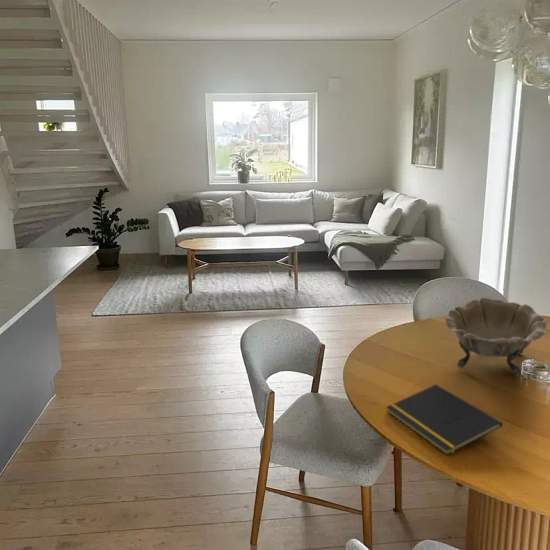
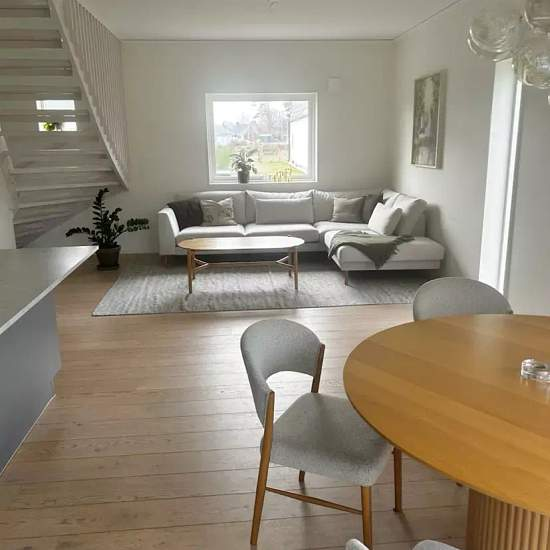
- decorative bowl [444,297,548,377]
- notepad [385,383,503,456]
